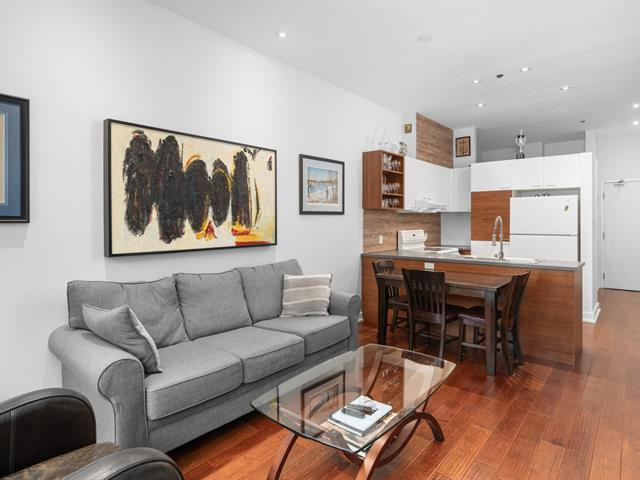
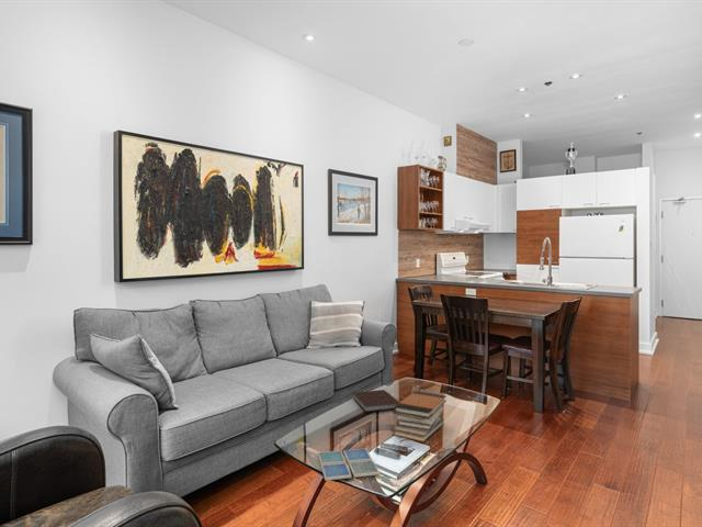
+ drink coaster [317,447,381,482]
+ book stack [392,390,448,444]
+ notebook [351,389,400,413]
